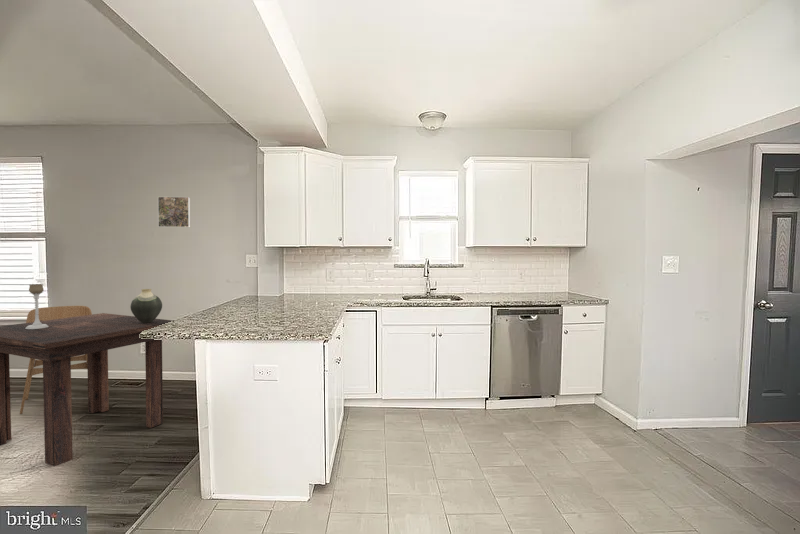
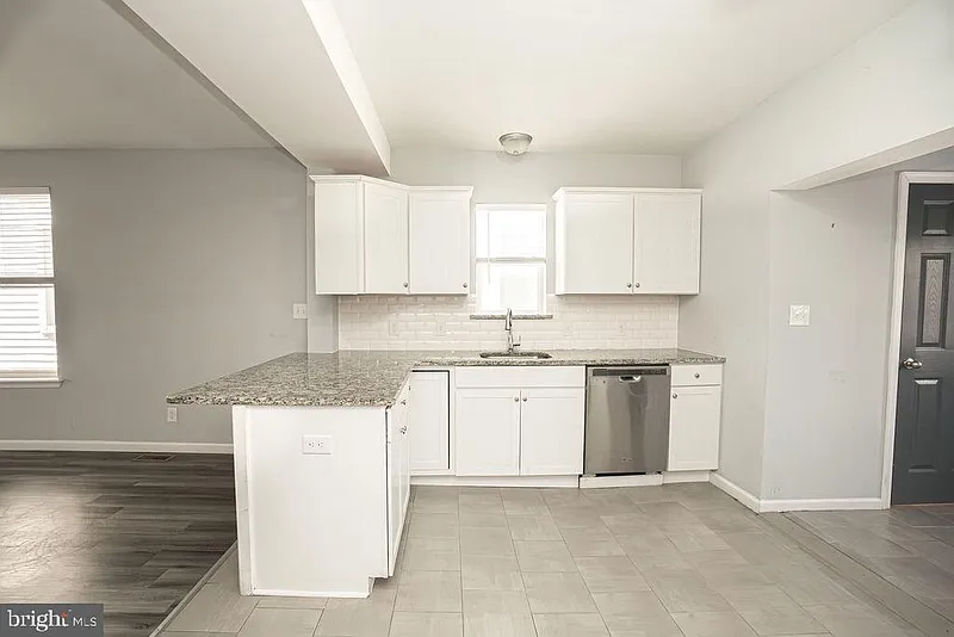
- vase [129,288,163,323]
- candle holder [25,283,49,329]
- dining table [0,312,174,467]
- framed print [157,196,191,228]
- dining chair [19,305,93,415]
